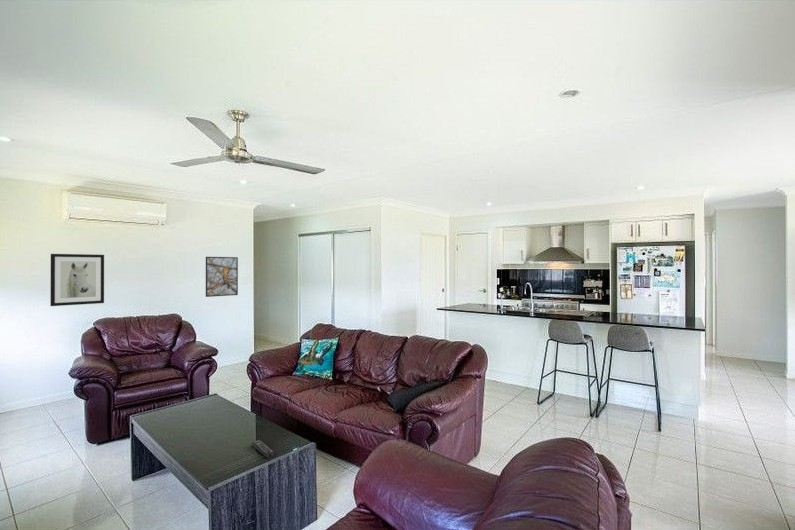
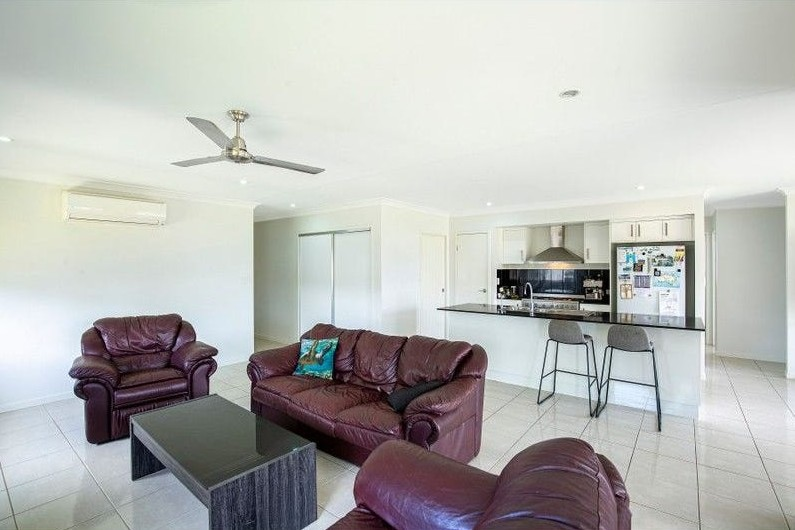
- remote control [250,439,276,459]
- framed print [205,256,239,298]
- wall art [49,253,105,307]
